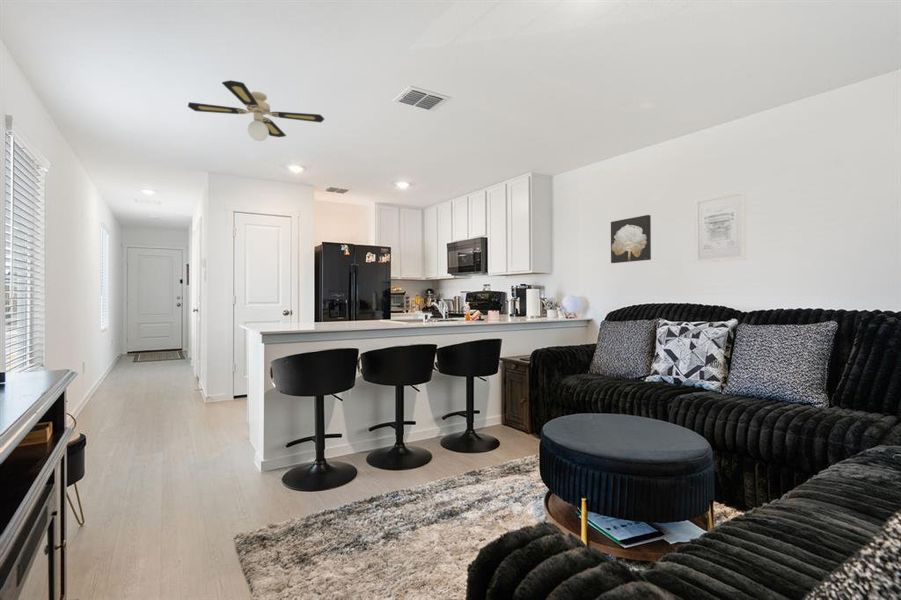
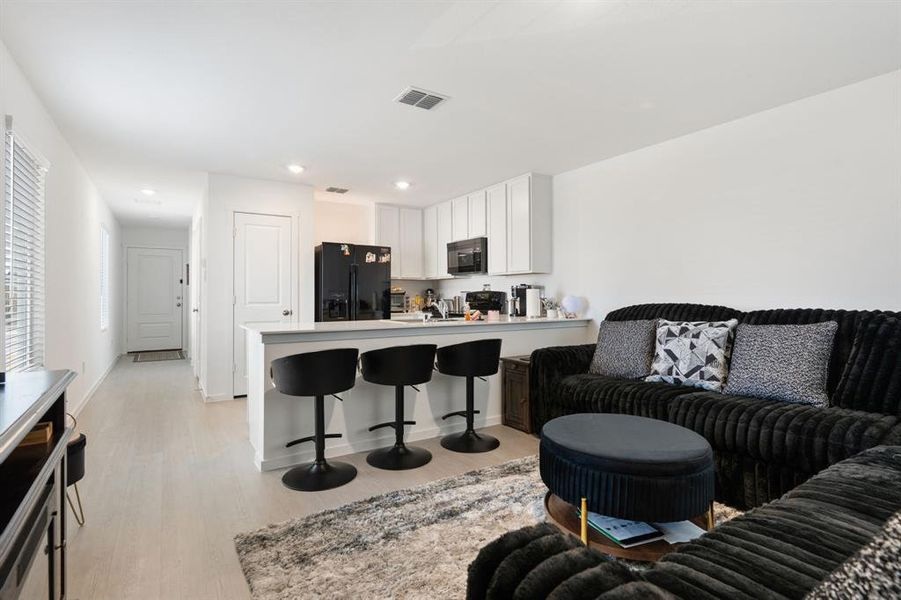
- wall art [610,214,652,264]
- ceiling fan [187,79,325,142]
- wall art [693,188,747,265]
